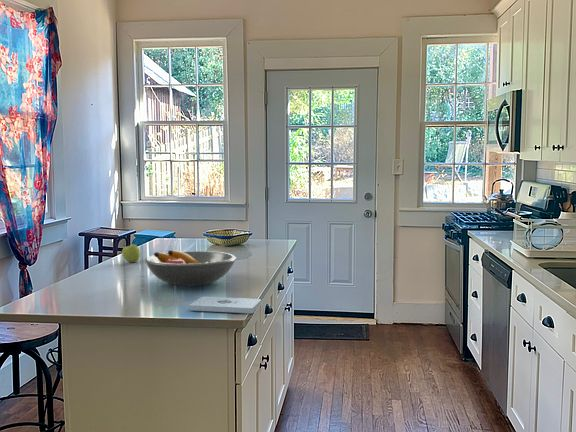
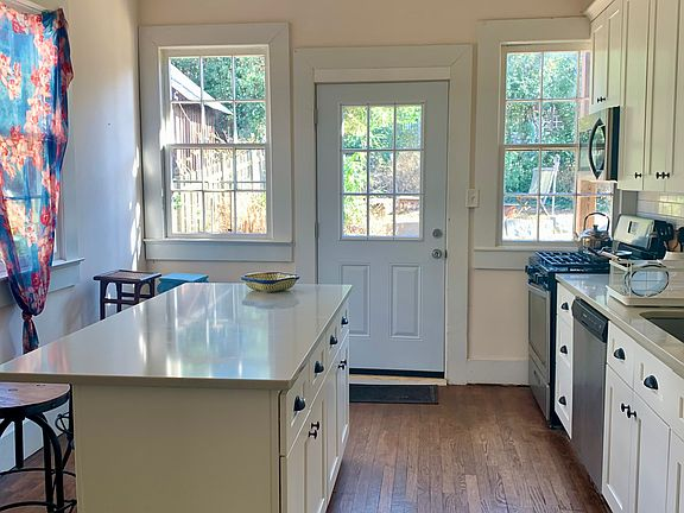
- fruit bowl [144,249,237,287]
- apple [121,243,141,263]
- notepad [188,296,262,314]
